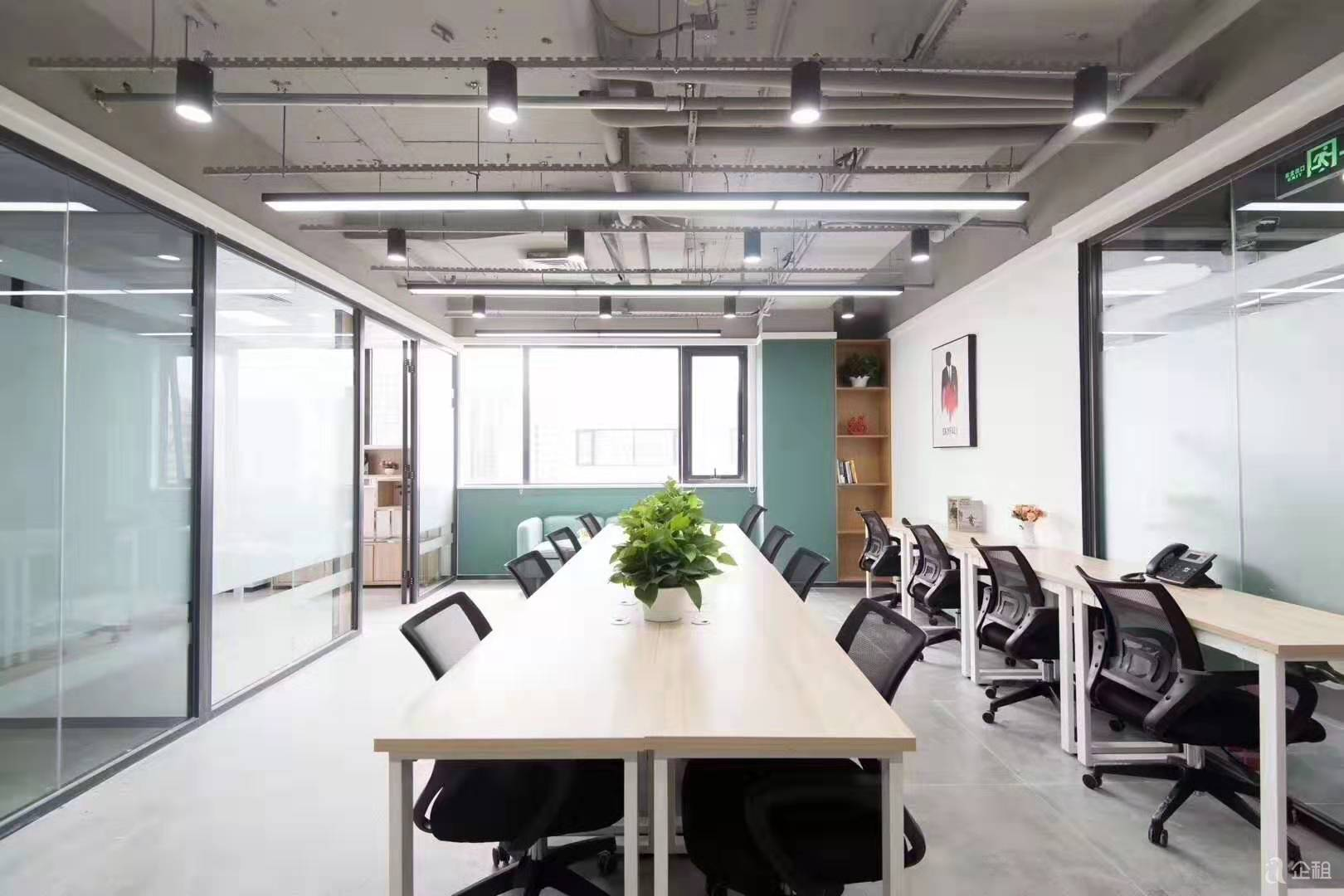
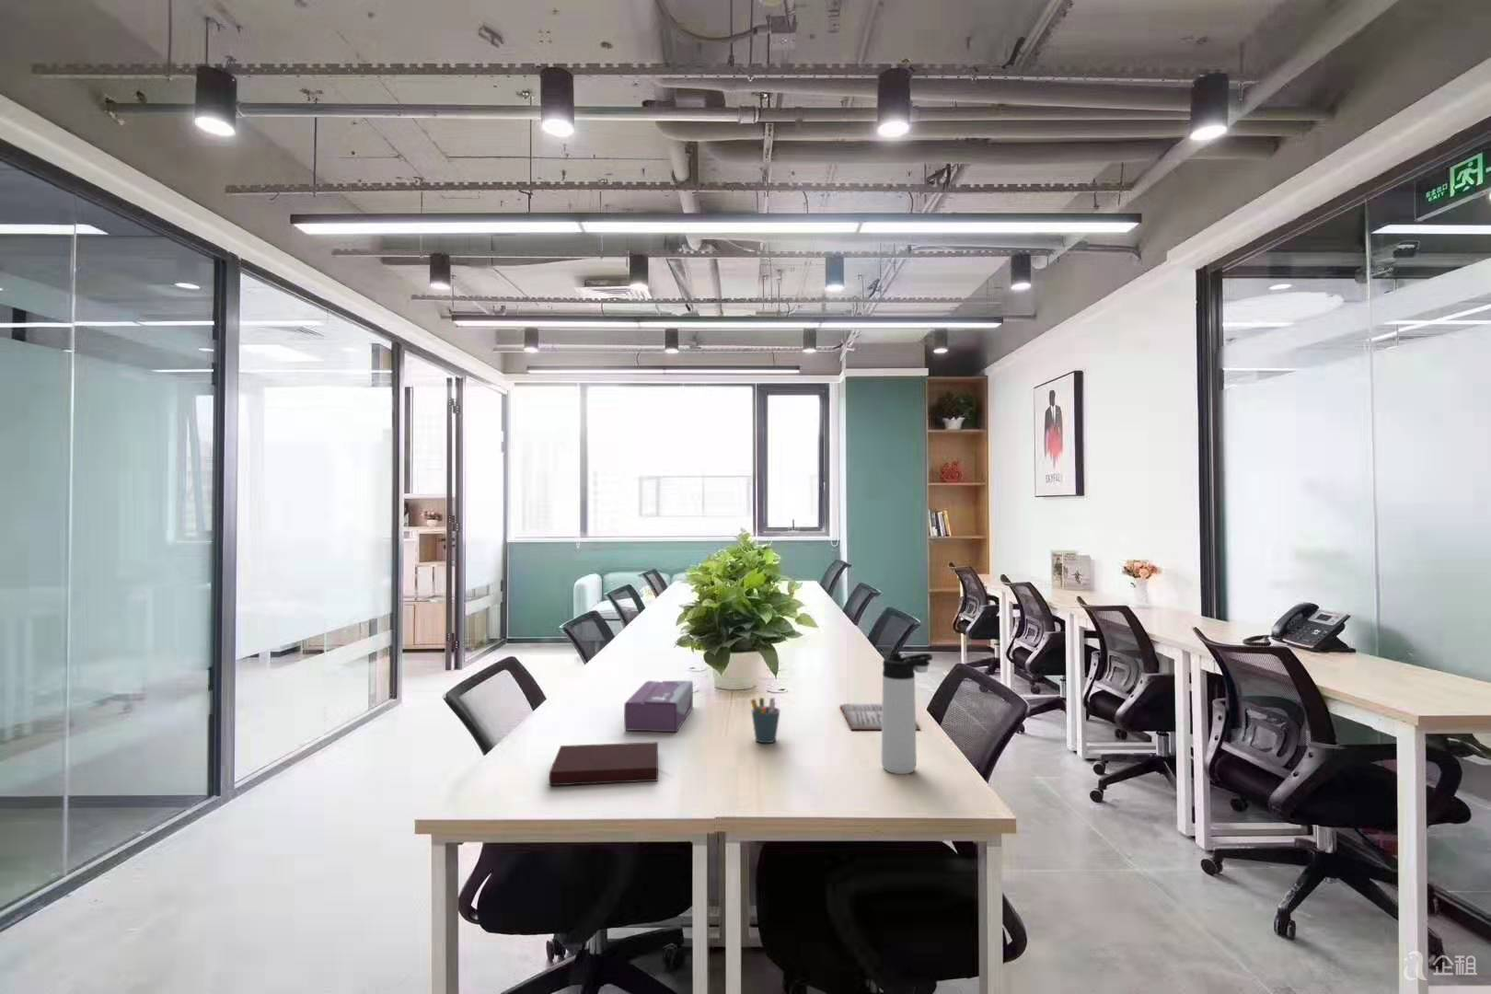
+ notebook [548,741,659,787]
+ thermos bottle [881,652,933,775]
+ tissue box [623,680,694,732]
+ pen holder [750,697,781,743]
+ diary [839,703,921,731]
